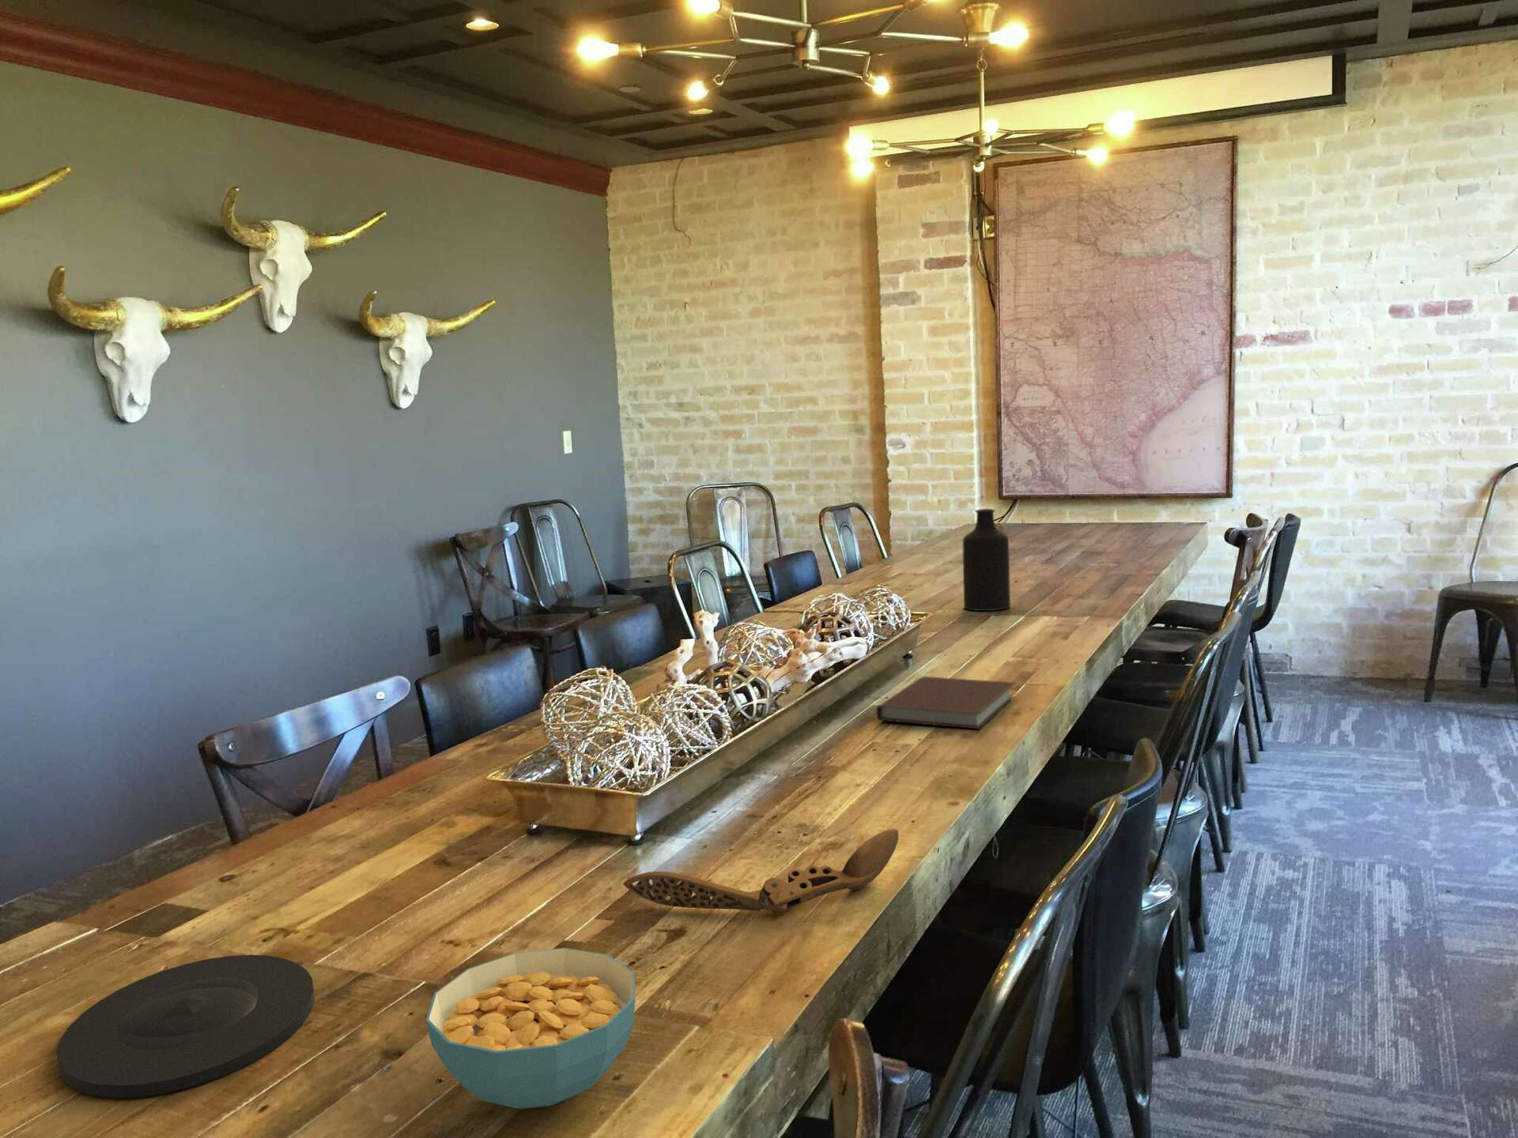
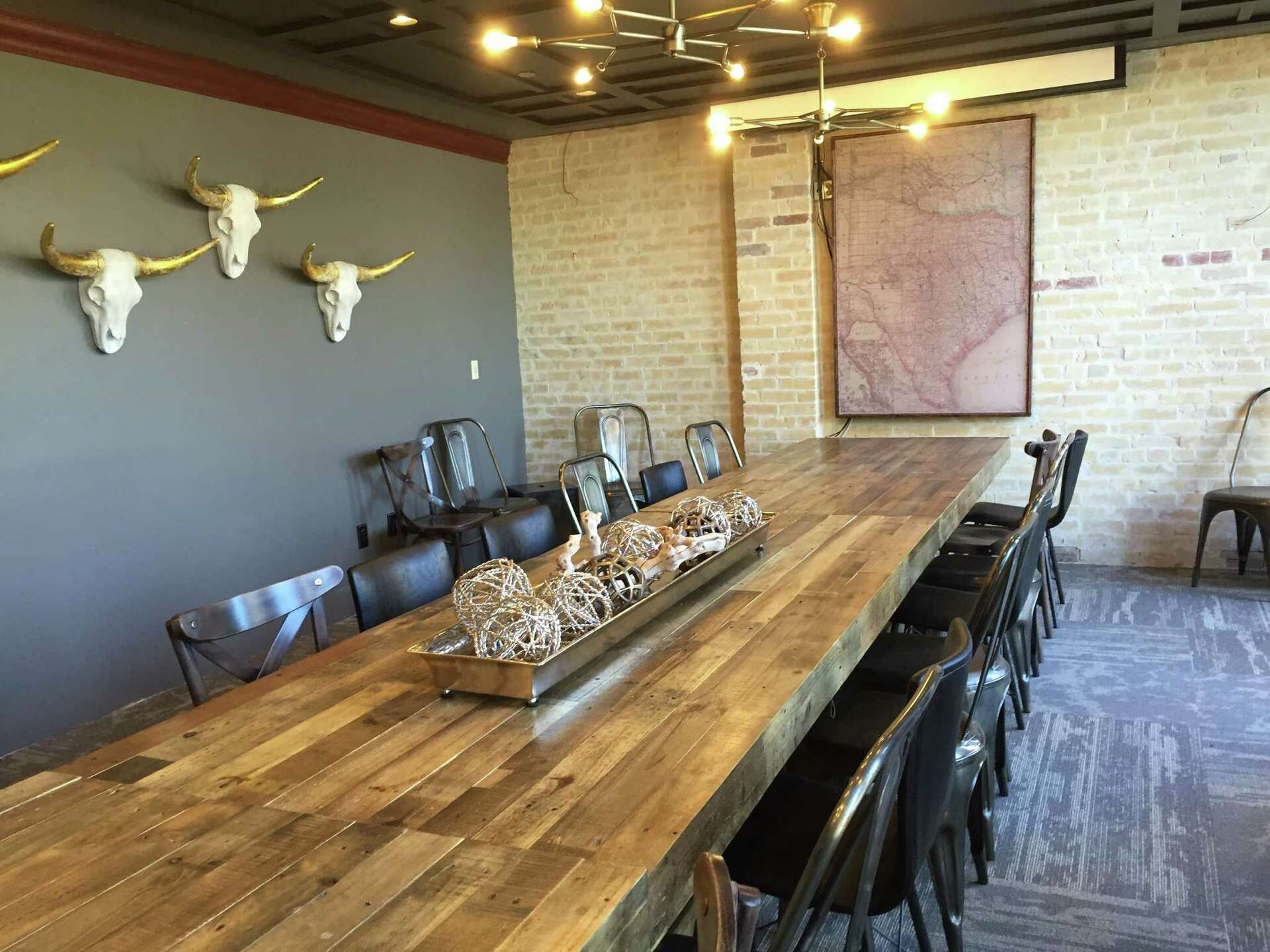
- cereal bowl [426,948,636,1109]
- notebook [876,675,1016,730]
- wooden spoon [623,828,900,916]
- bottle [962,508,1011,612]
- plate [56,954,316,1099]
